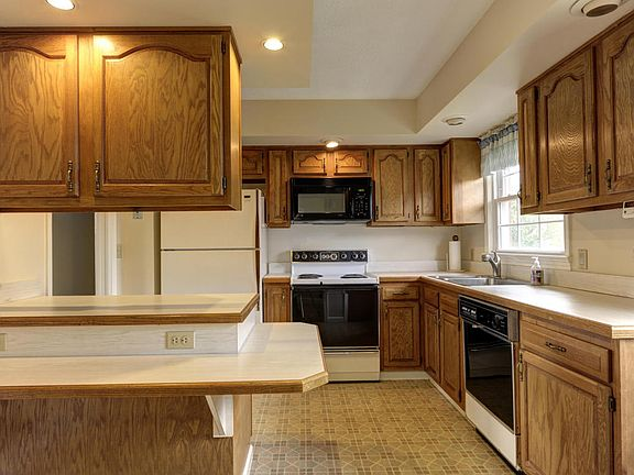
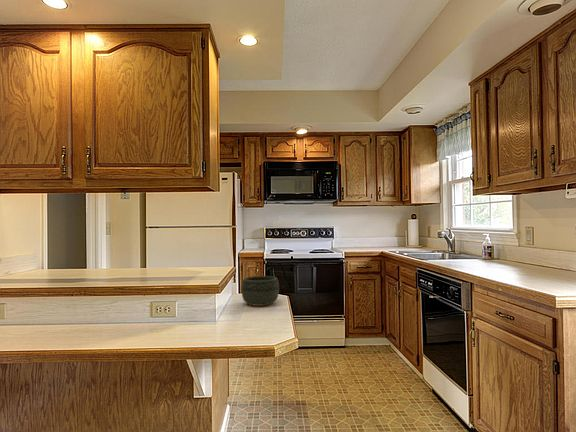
+ bowl [240,275,280,307]
